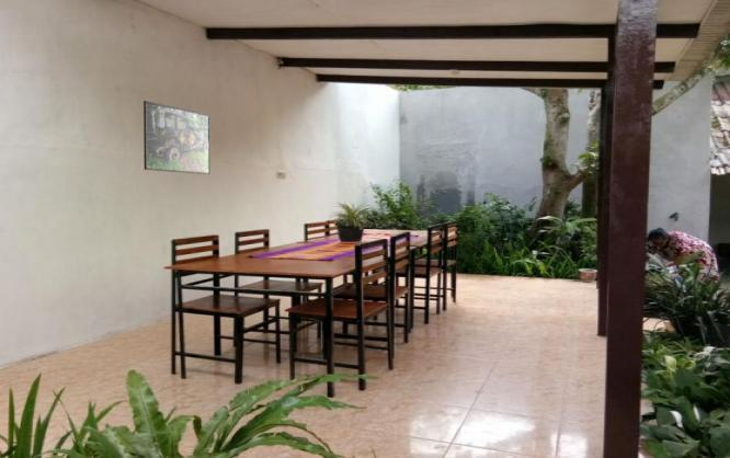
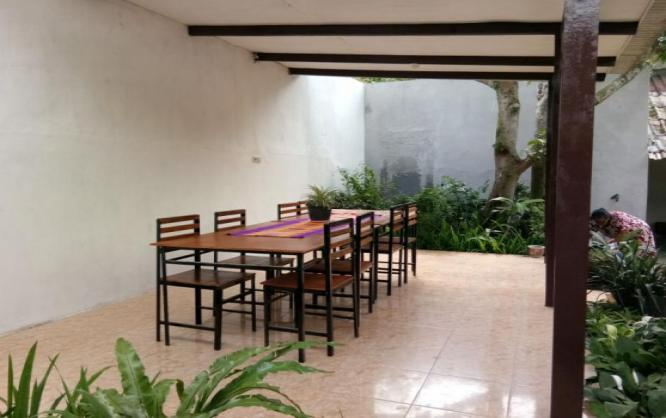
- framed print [142,100,212,175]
